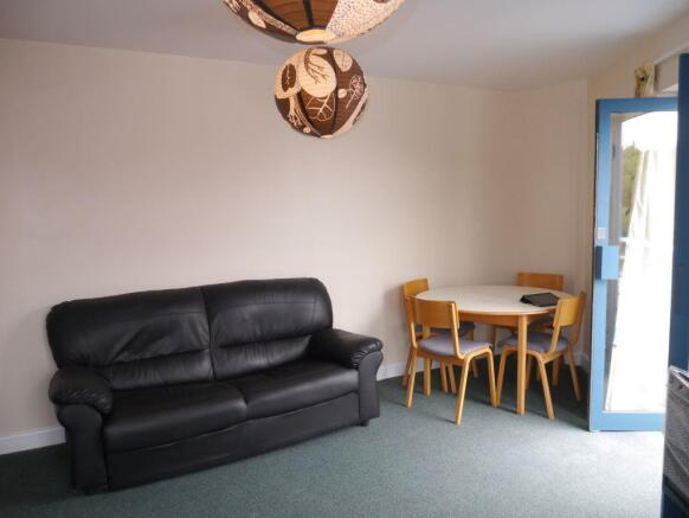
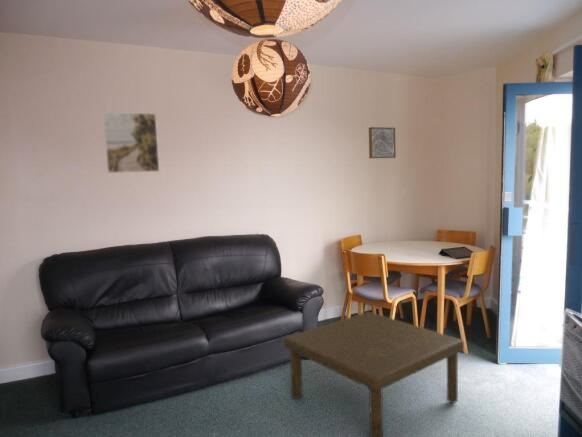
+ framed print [102,111,160,174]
+ wall art [368,126,397,159]
+ coffee table [283,311,465,437]
